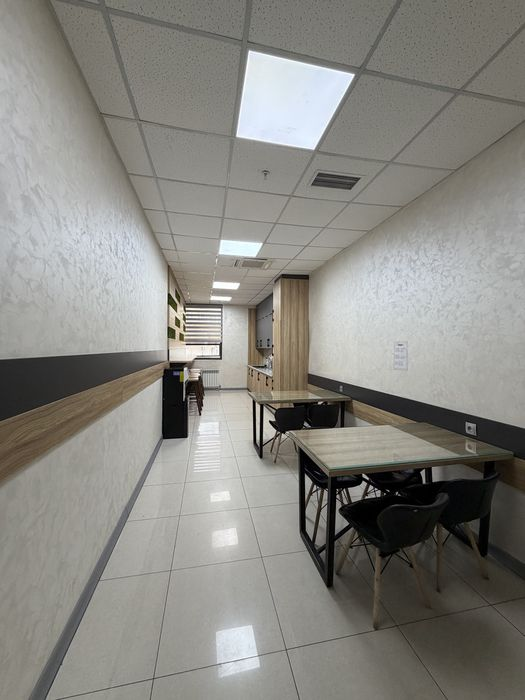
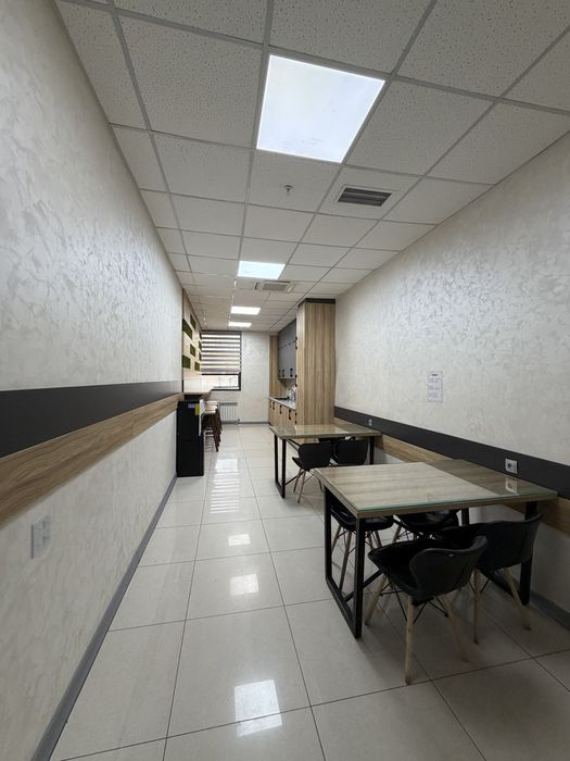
+ electrical outlet [29,511,51,560]
